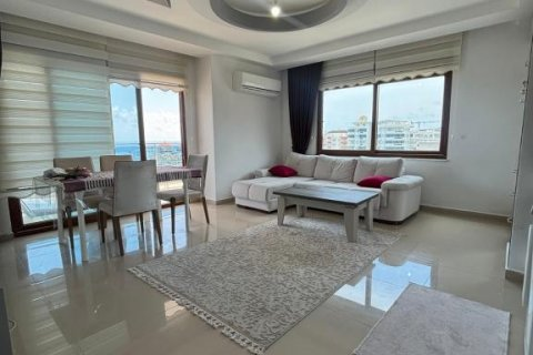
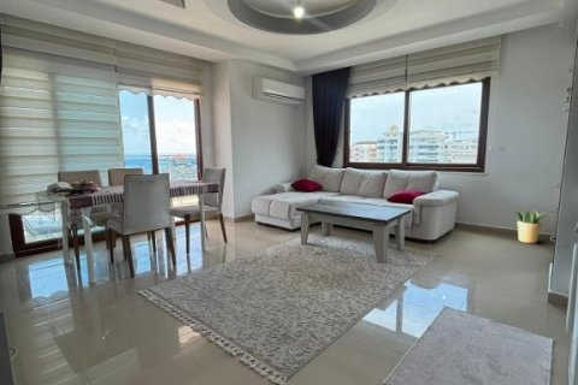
+ potted plant [511,207,549,244]
